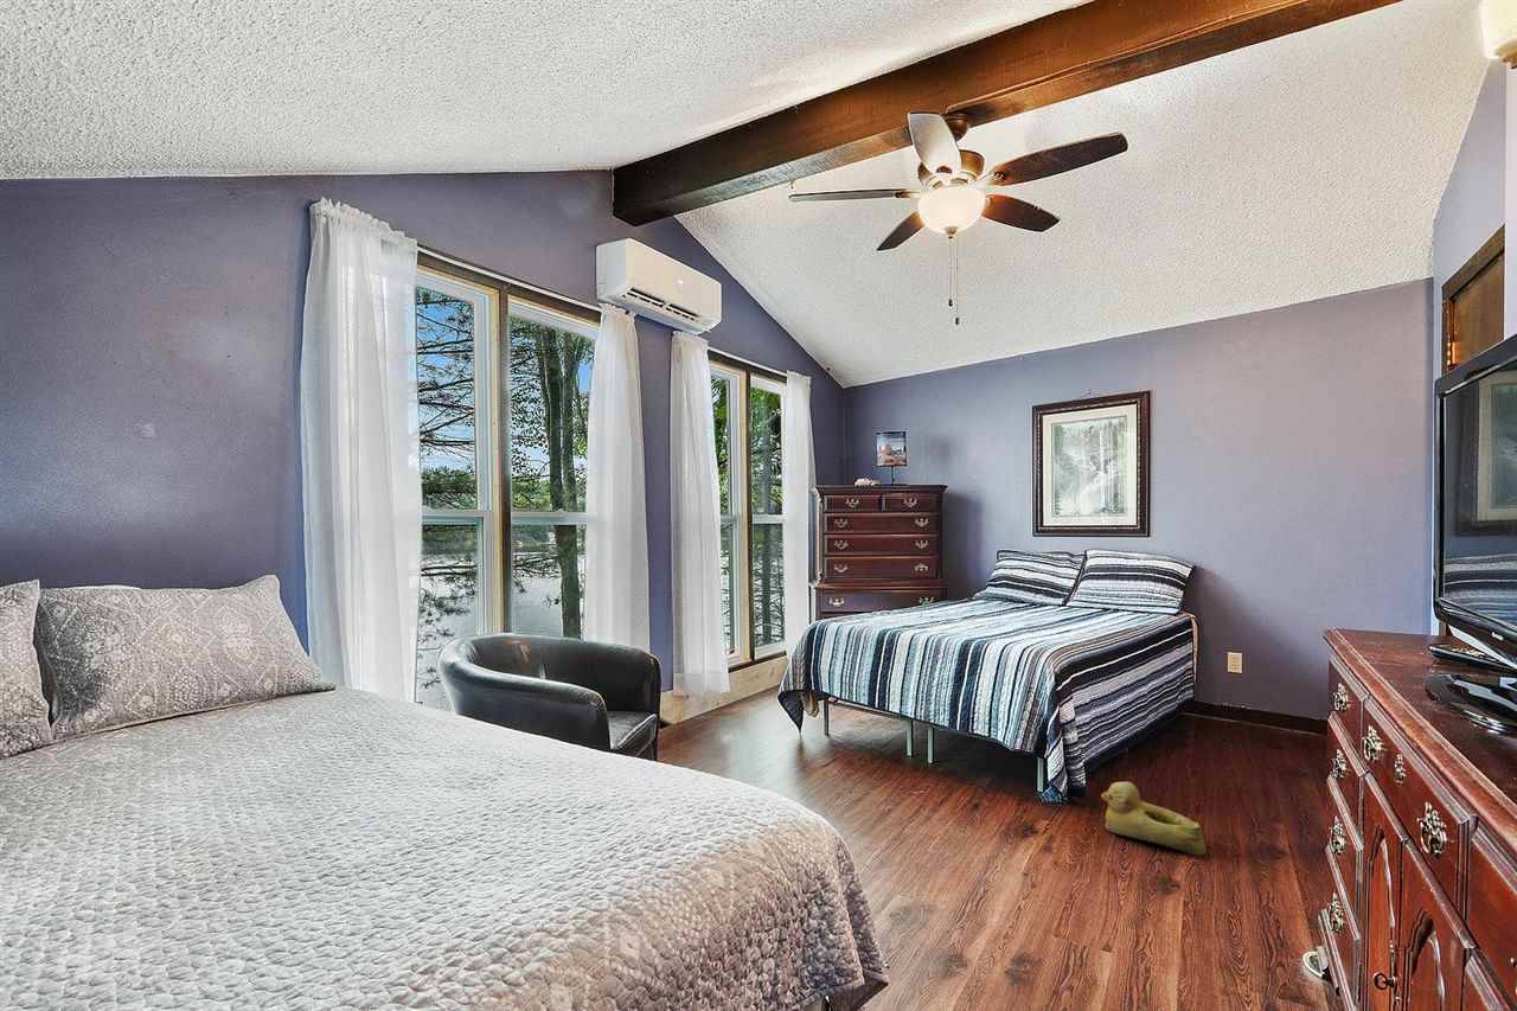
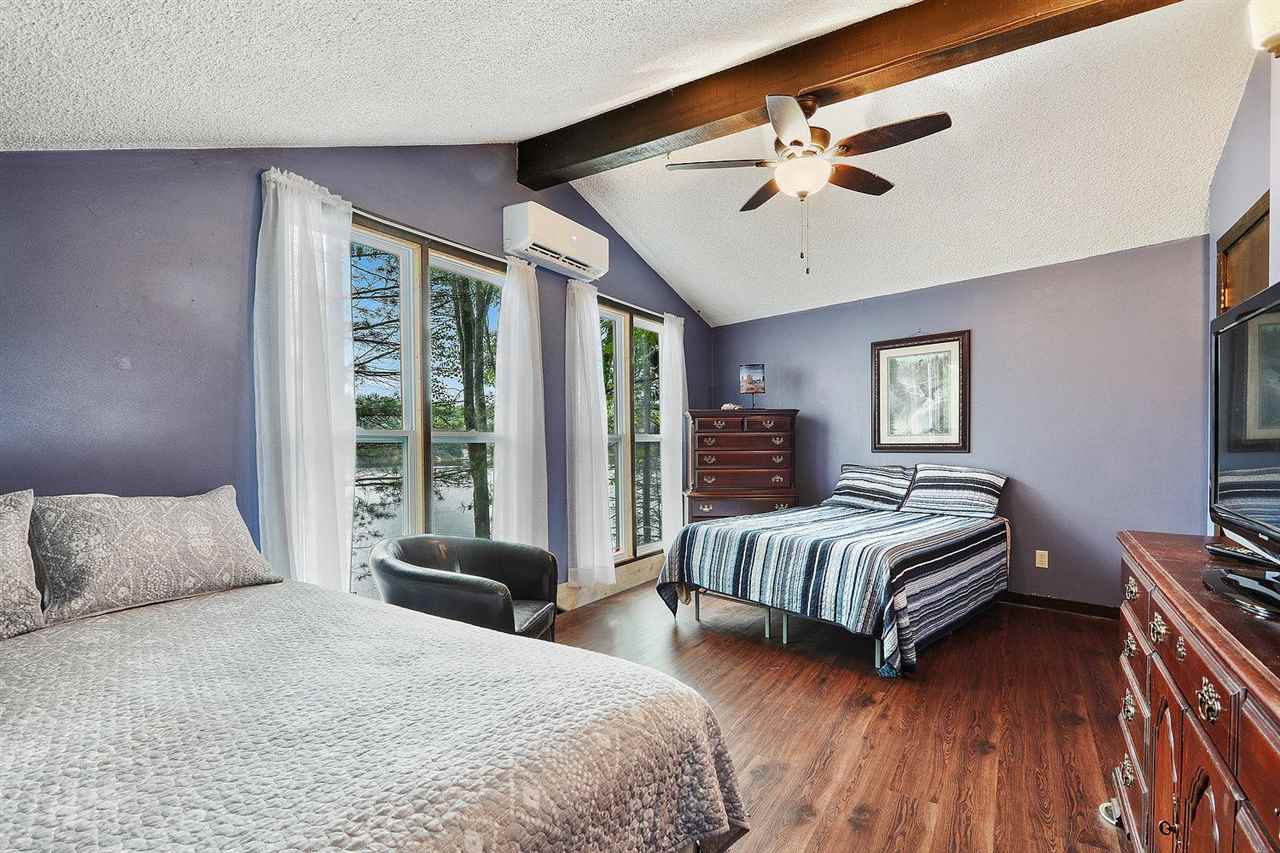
- rubber duck [1100,781,1206,857]
